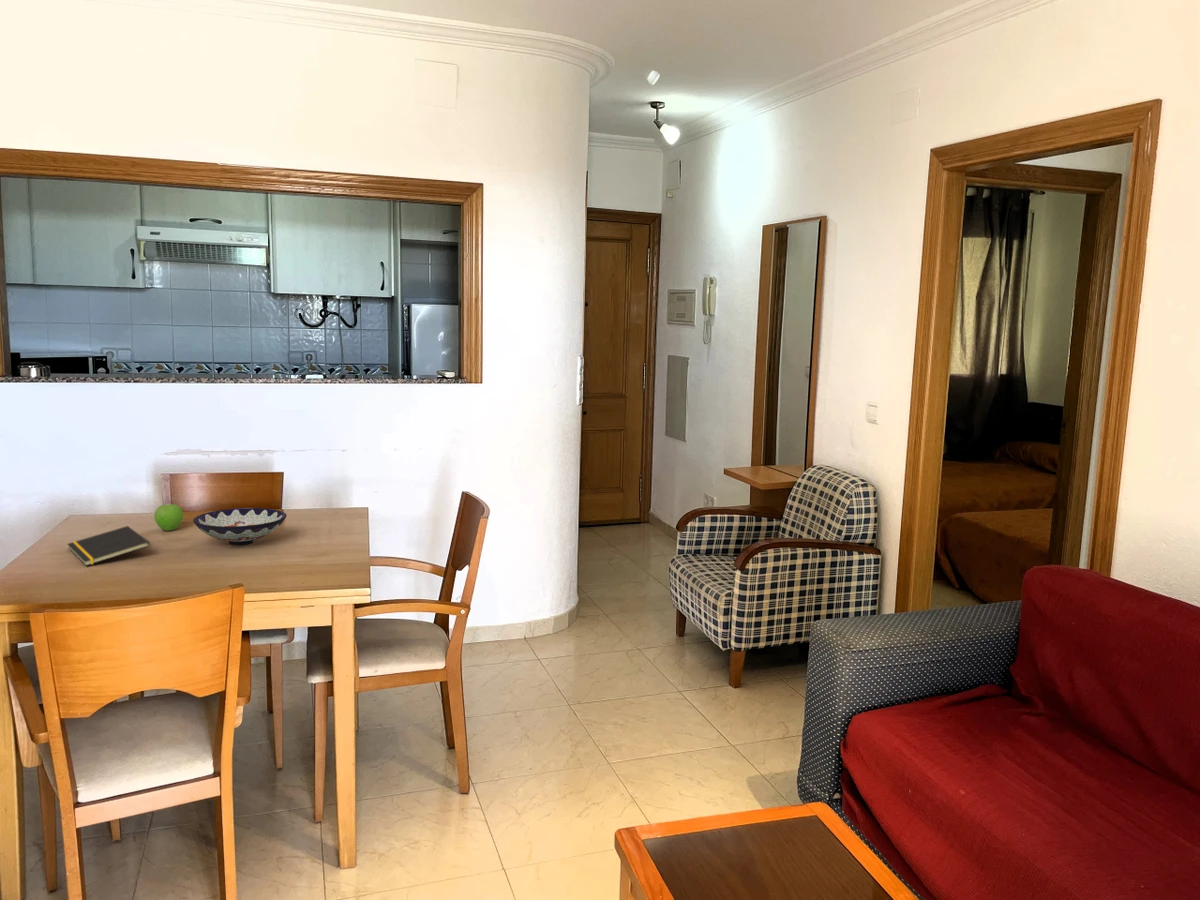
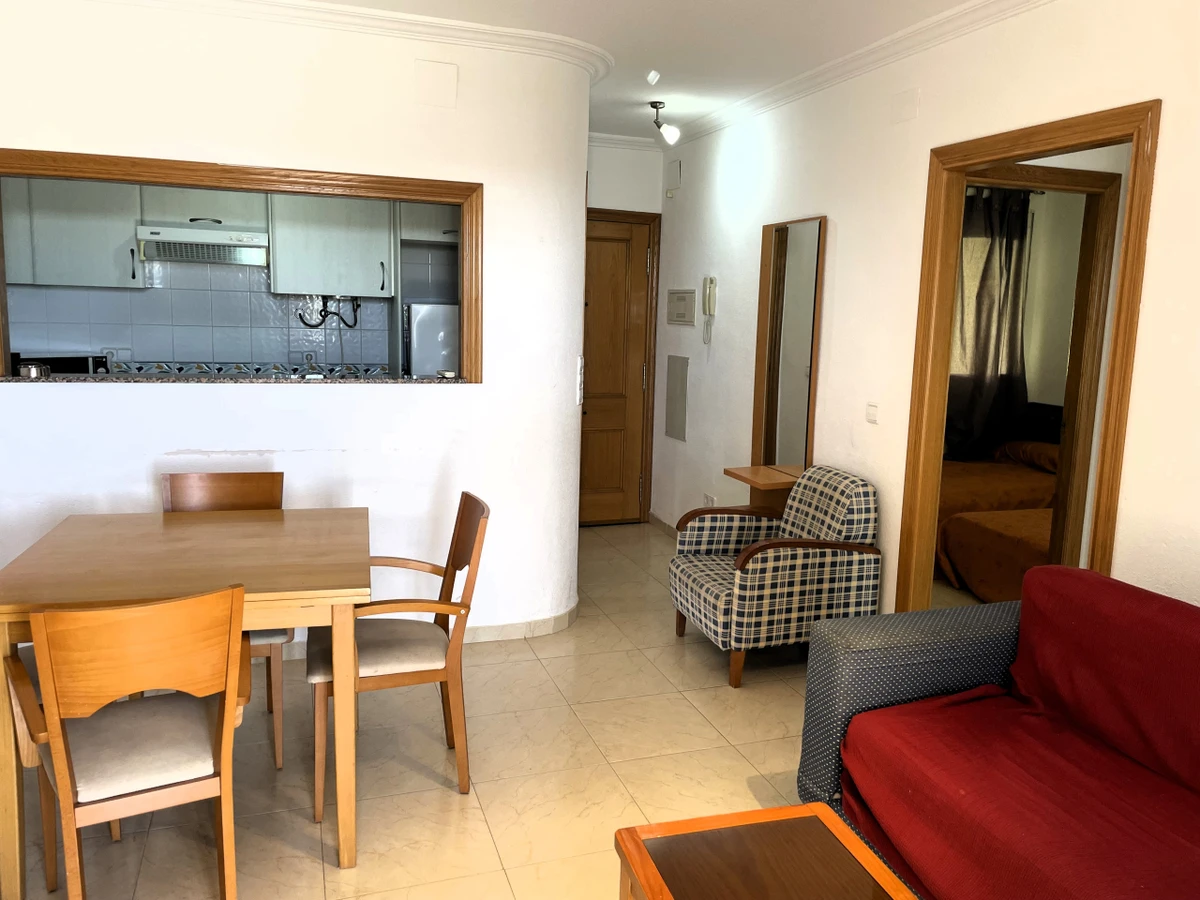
- notepad [66,525,151,567]
- fruit [153,503,184,532]
- bowl [192,507,287,546]
